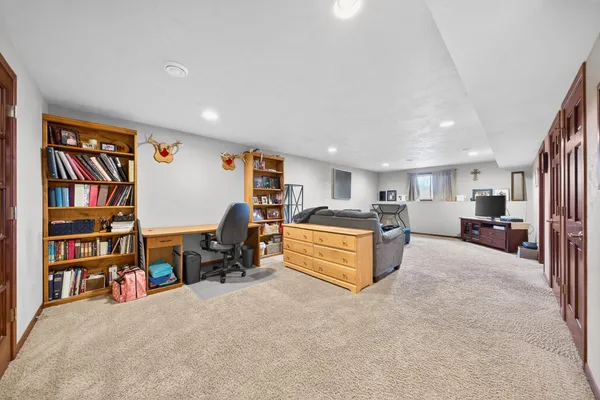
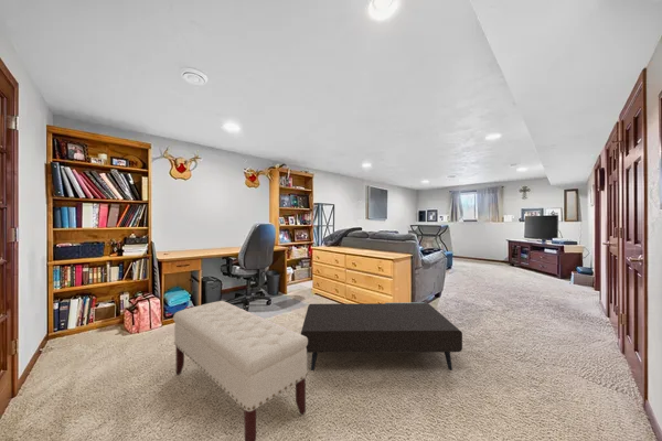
+ coffee table [300,301,463,372]
+ bench [172,300,309,441]
